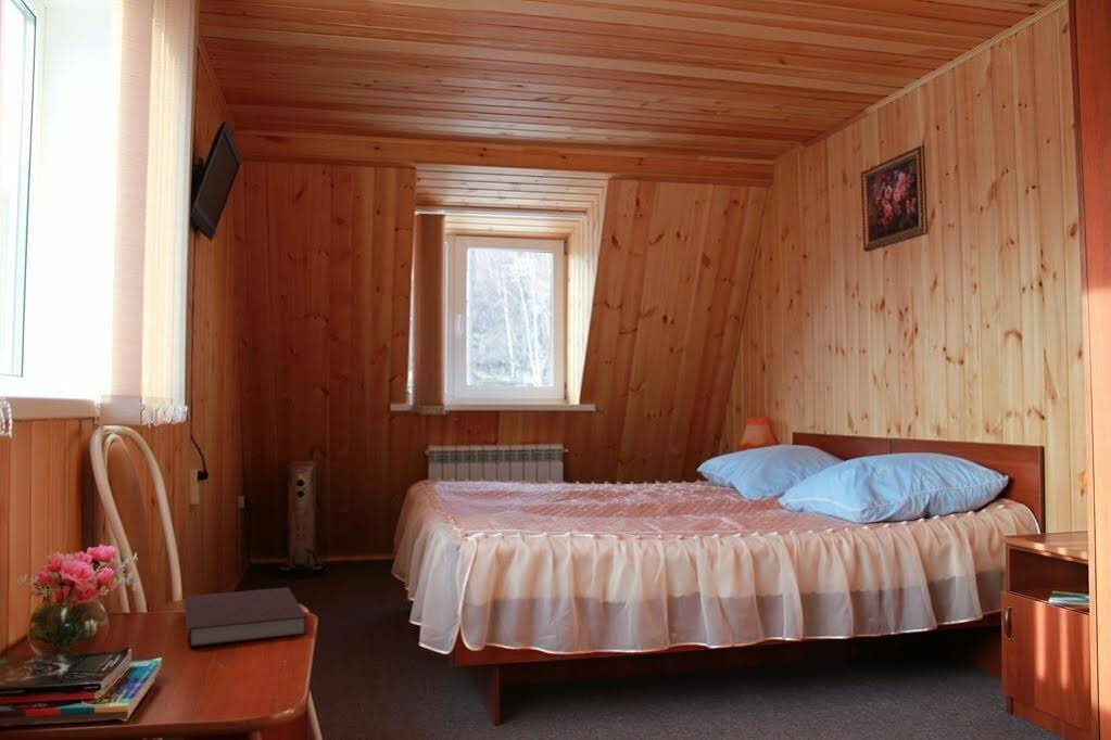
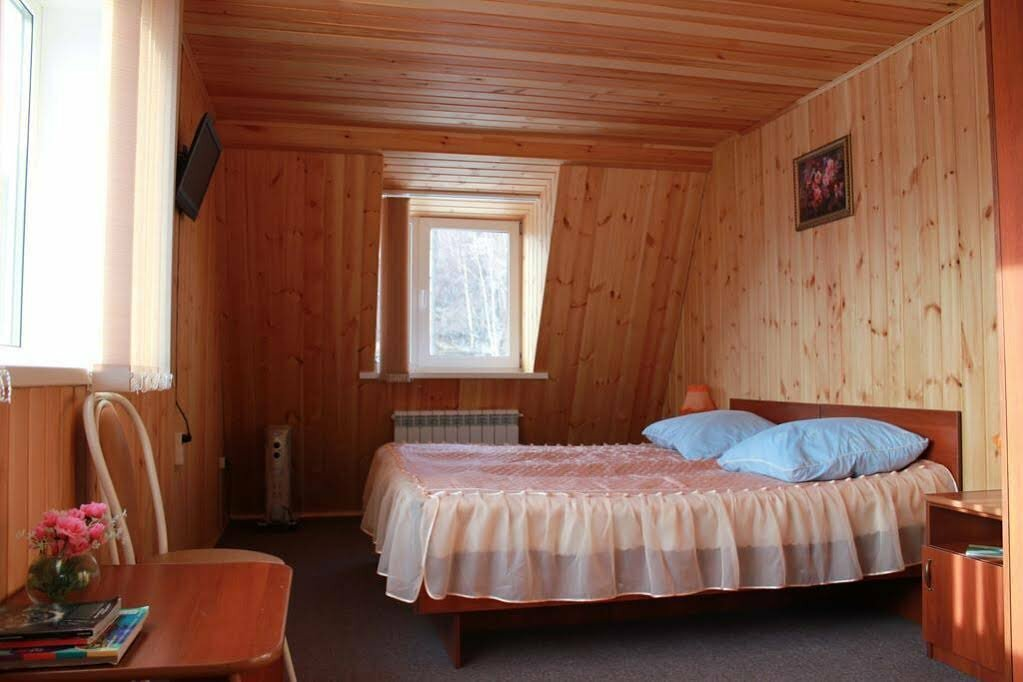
- notebook [184,586,308,649]
